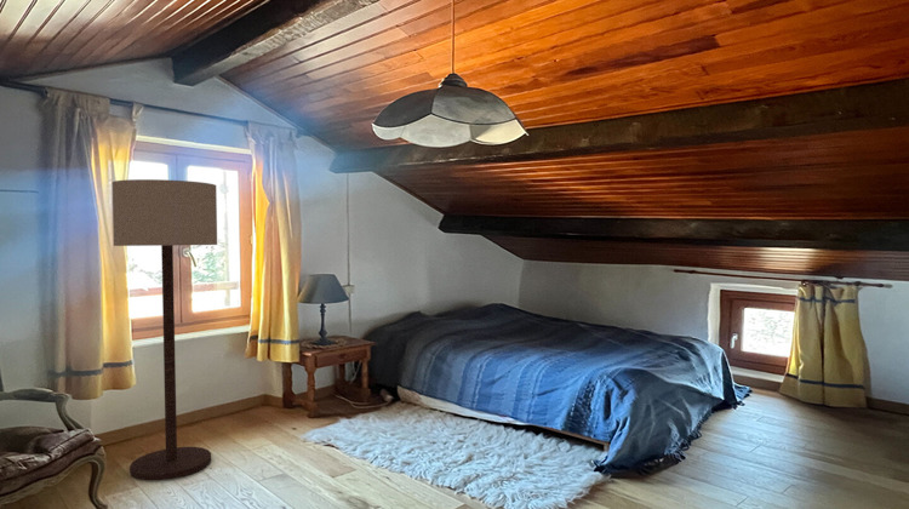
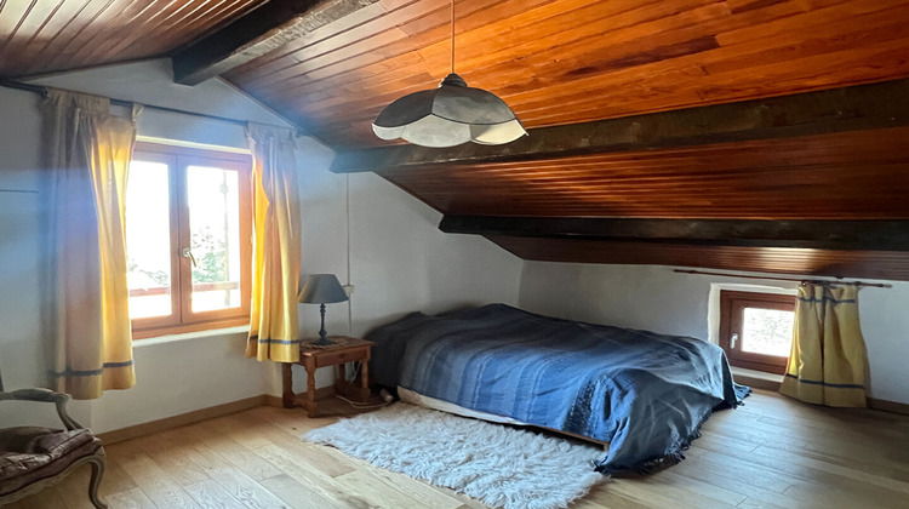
- floor lamp [112,178,218,481]
